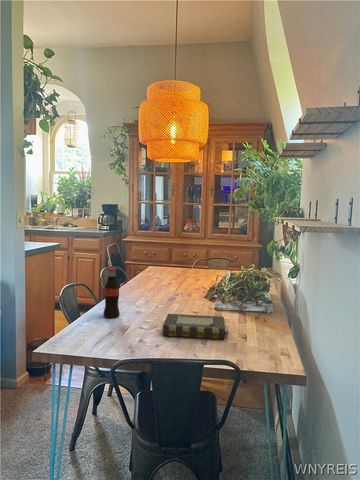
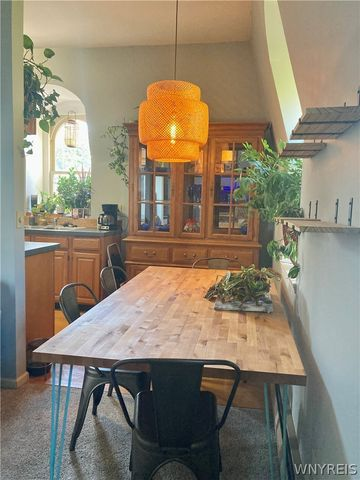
- book [162,313,230,340]
- bottle [102,267,121,319]
